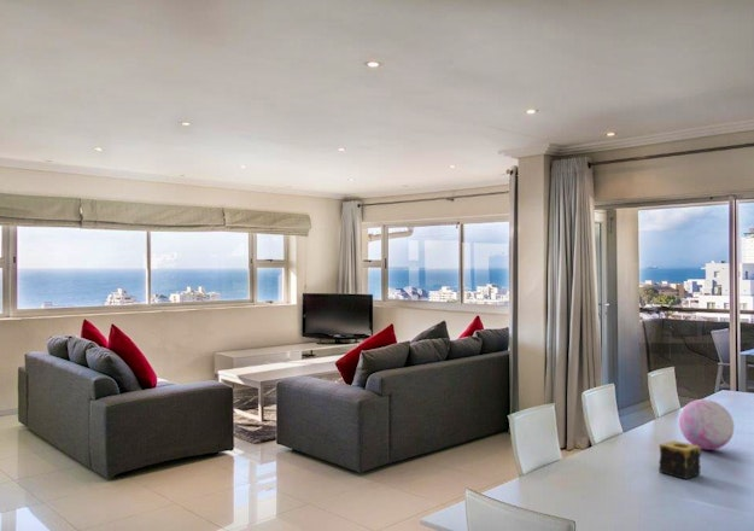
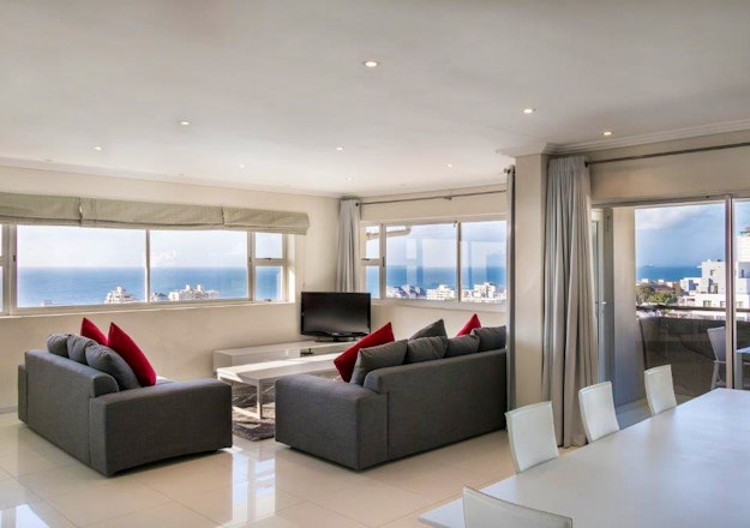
- candle [657,439,702,480]
- decorative orb [678,398,736,451]
